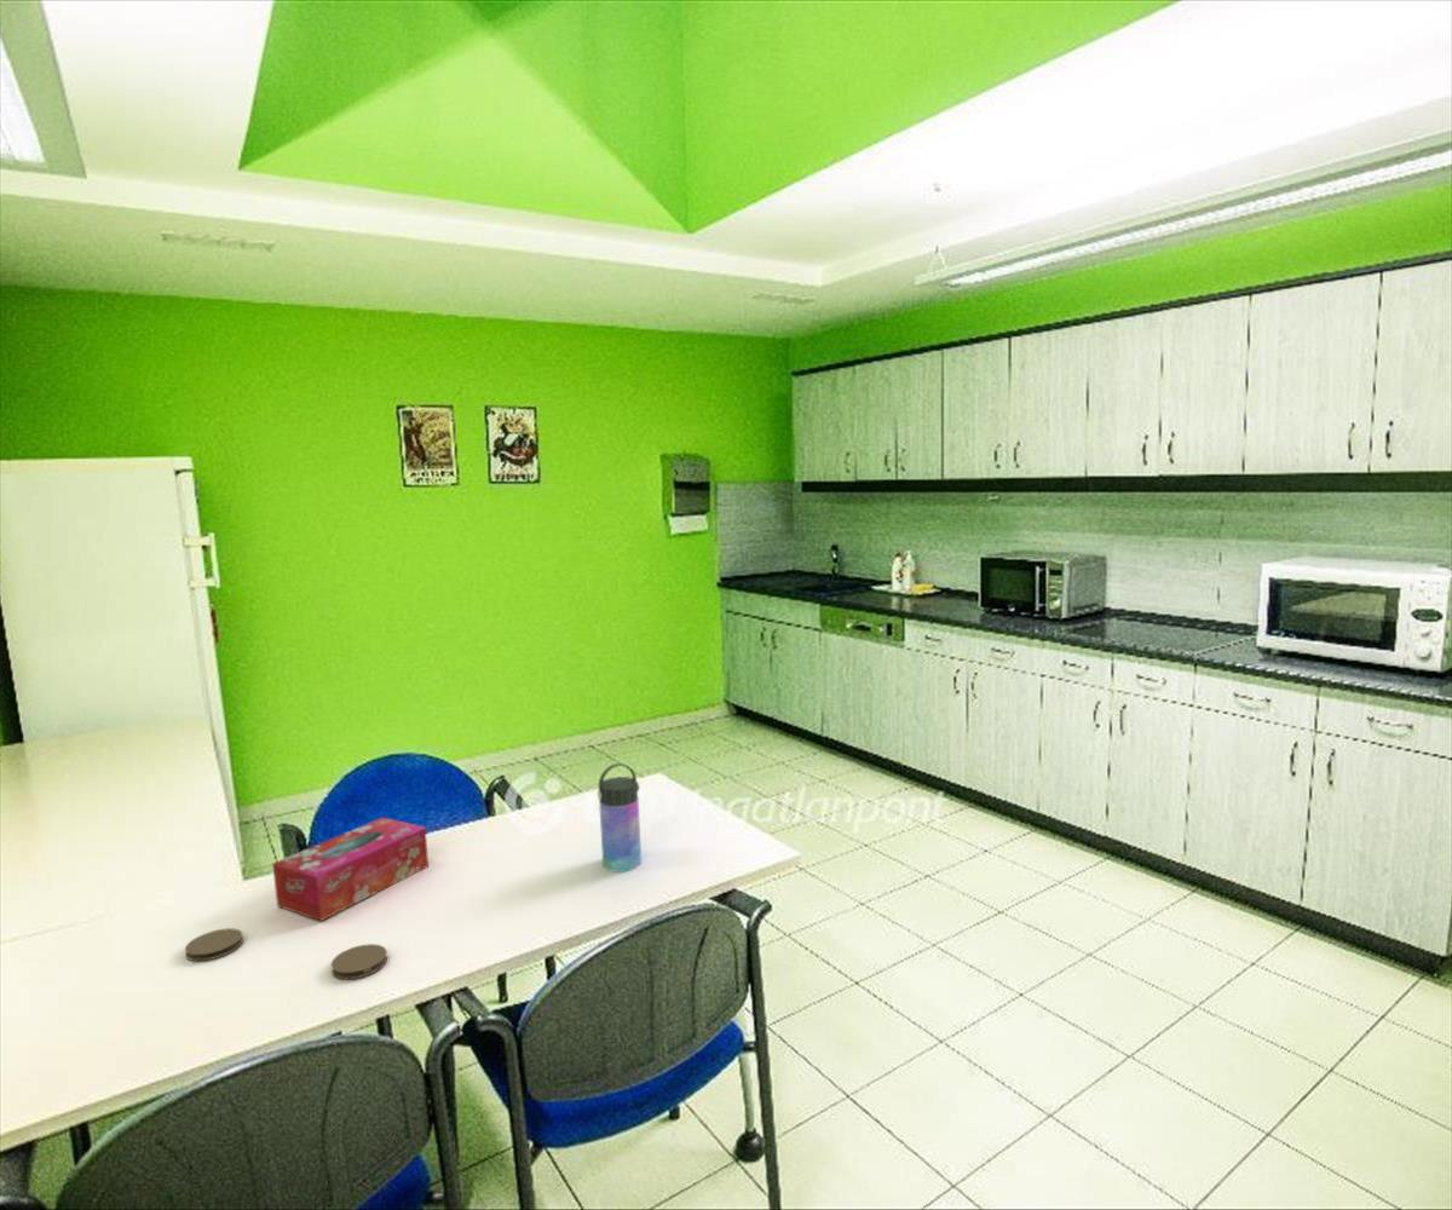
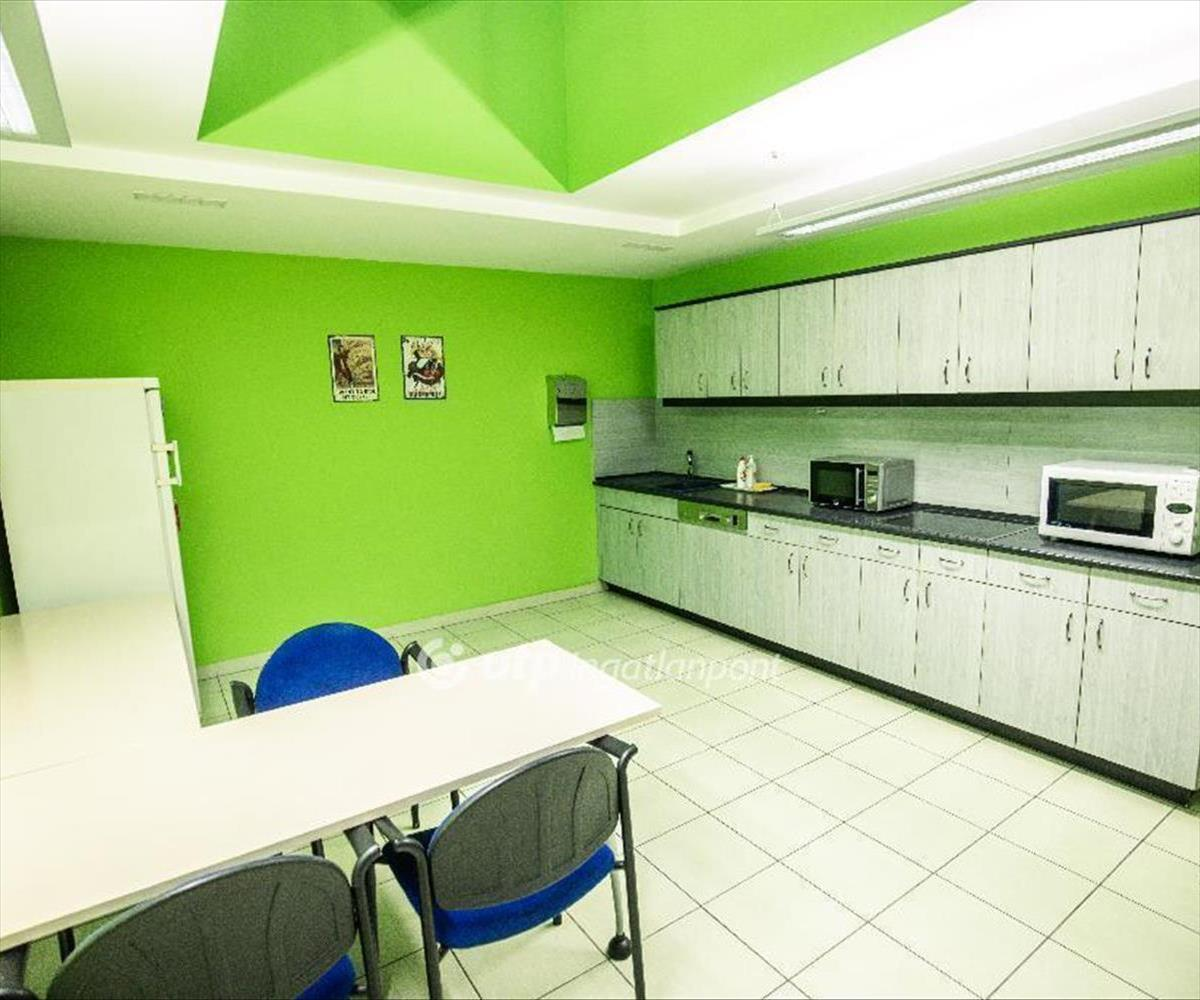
- water bottle [597,762,643,874]
- tissue box [271,817,430,922]
- coaster [184,927,244,962]
- coaster [330,943,388,980]
